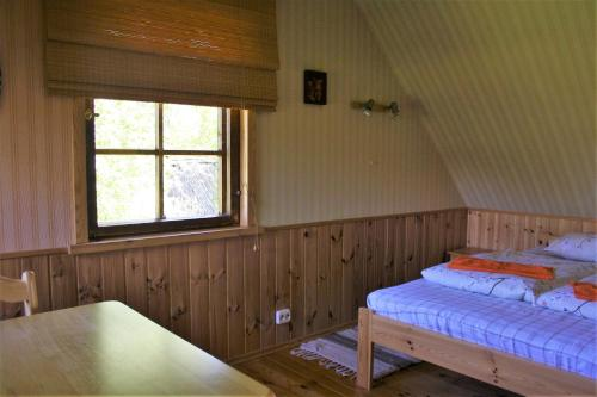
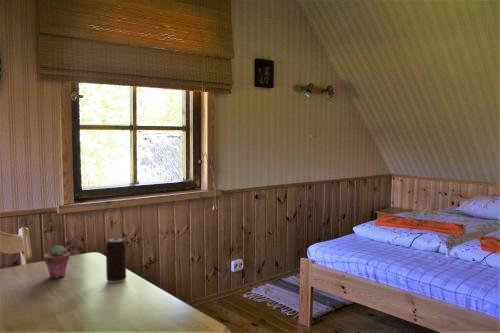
+ potted succulent [42,244,71,279]
+ beverage can [105,237,127,284]
